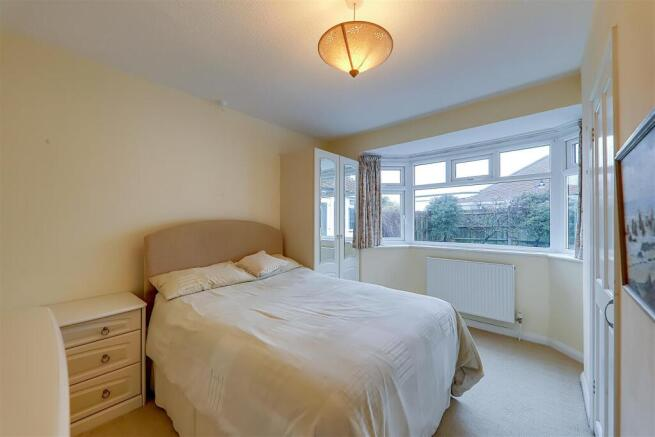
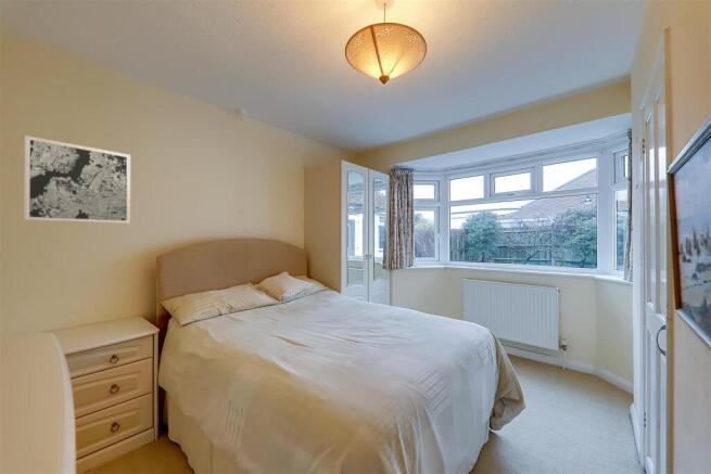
+ wall art [23,134,131,225]
